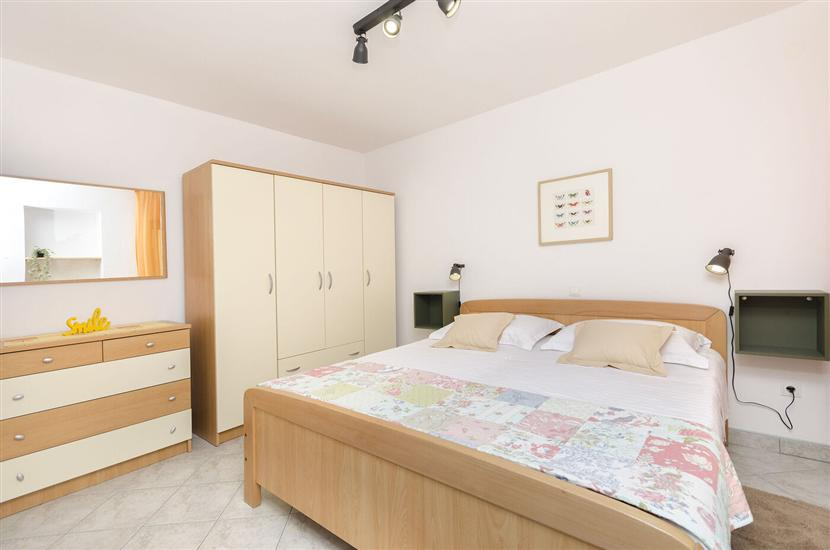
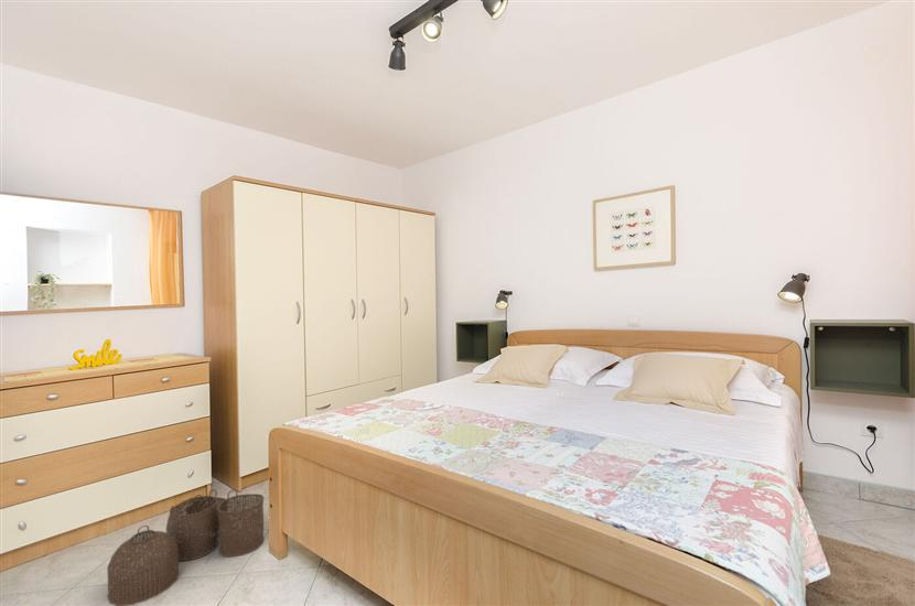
+ woven basket [106,488,266,606]
